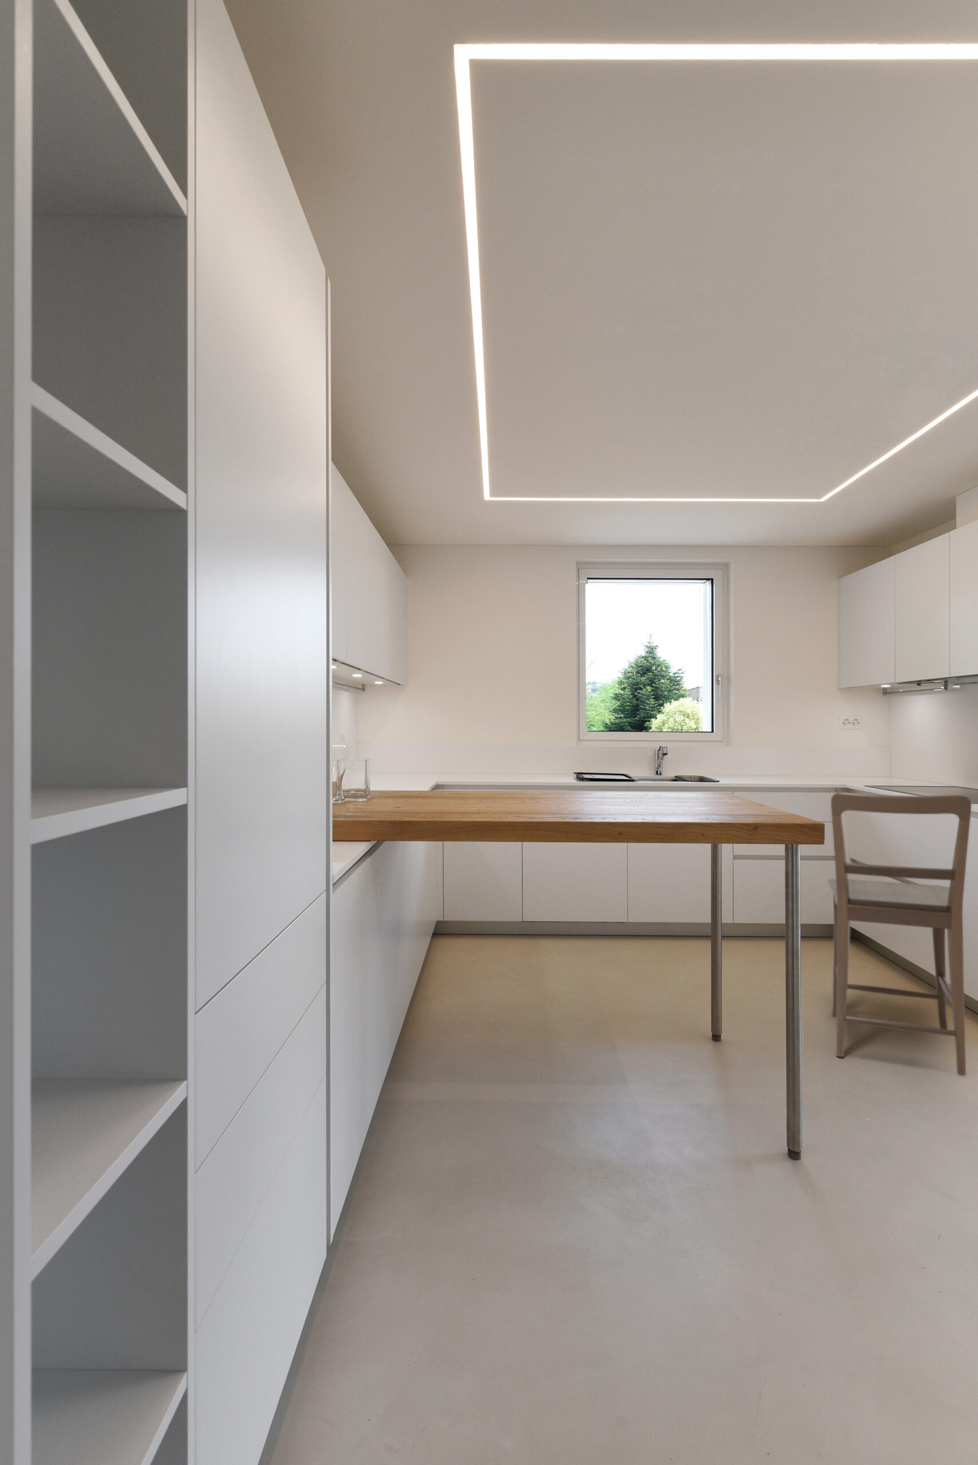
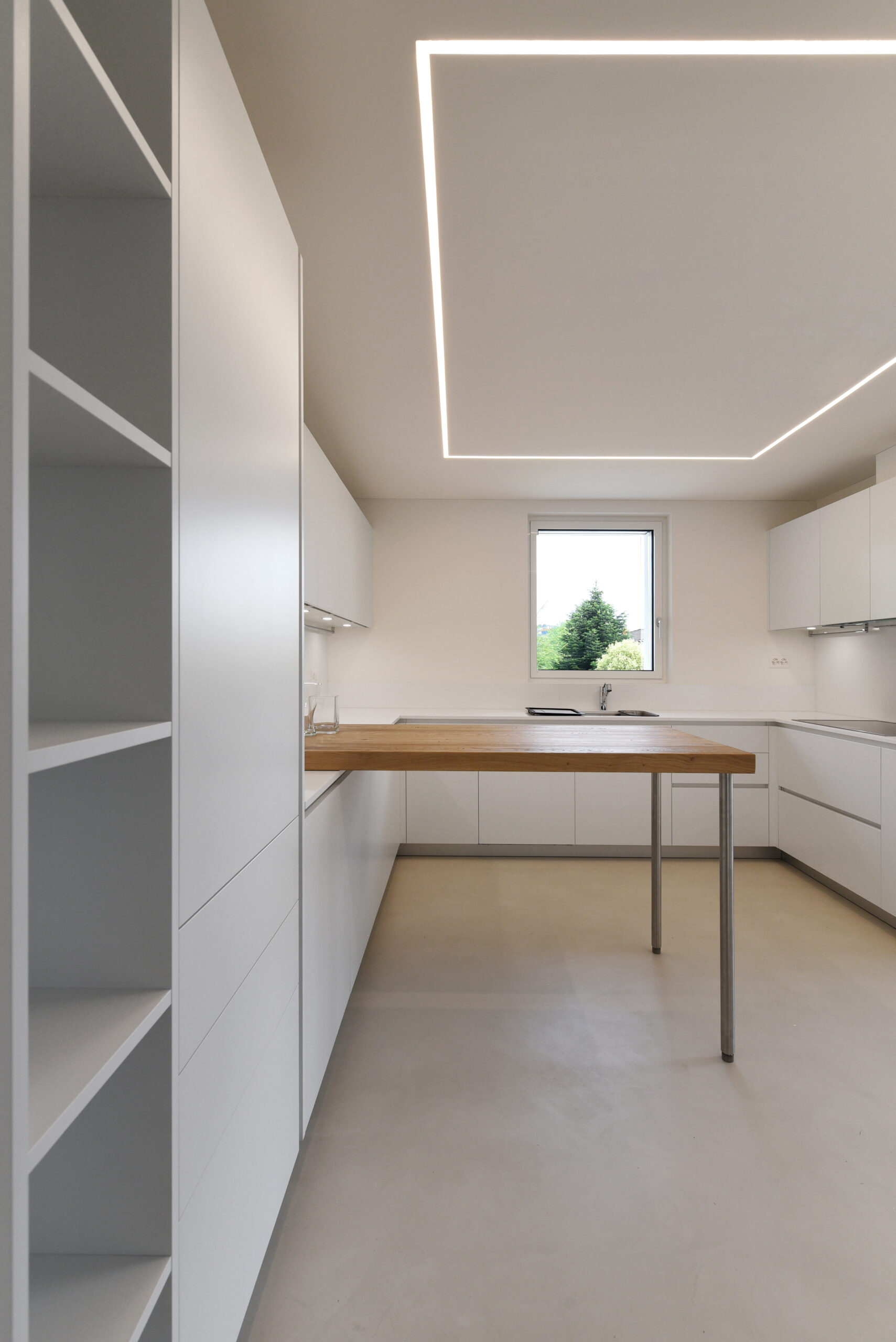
- chair [827,791,973,1076]
